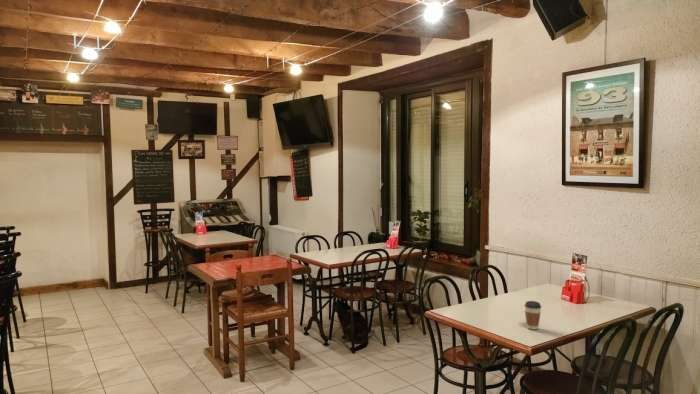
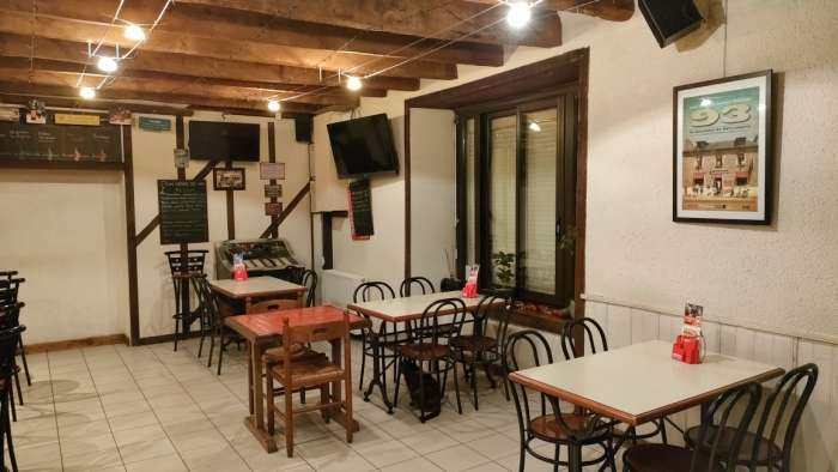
- coffee cup [523,300,542,331]
